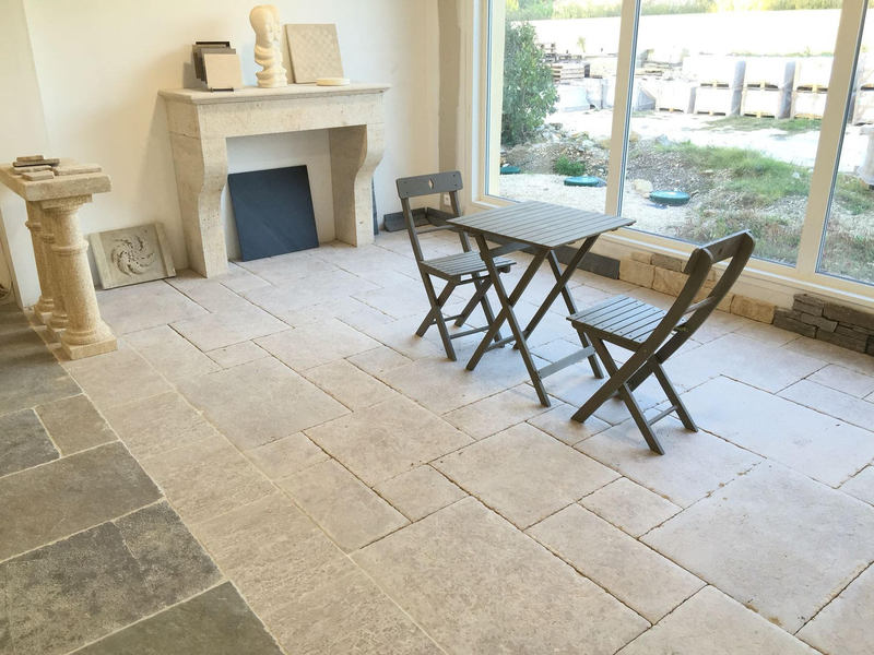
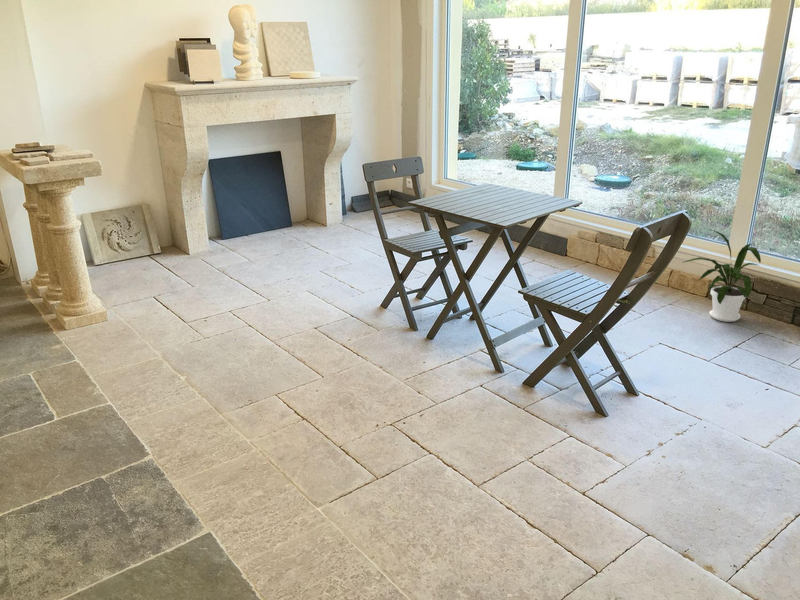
+ house plant [683,228,762,323]
